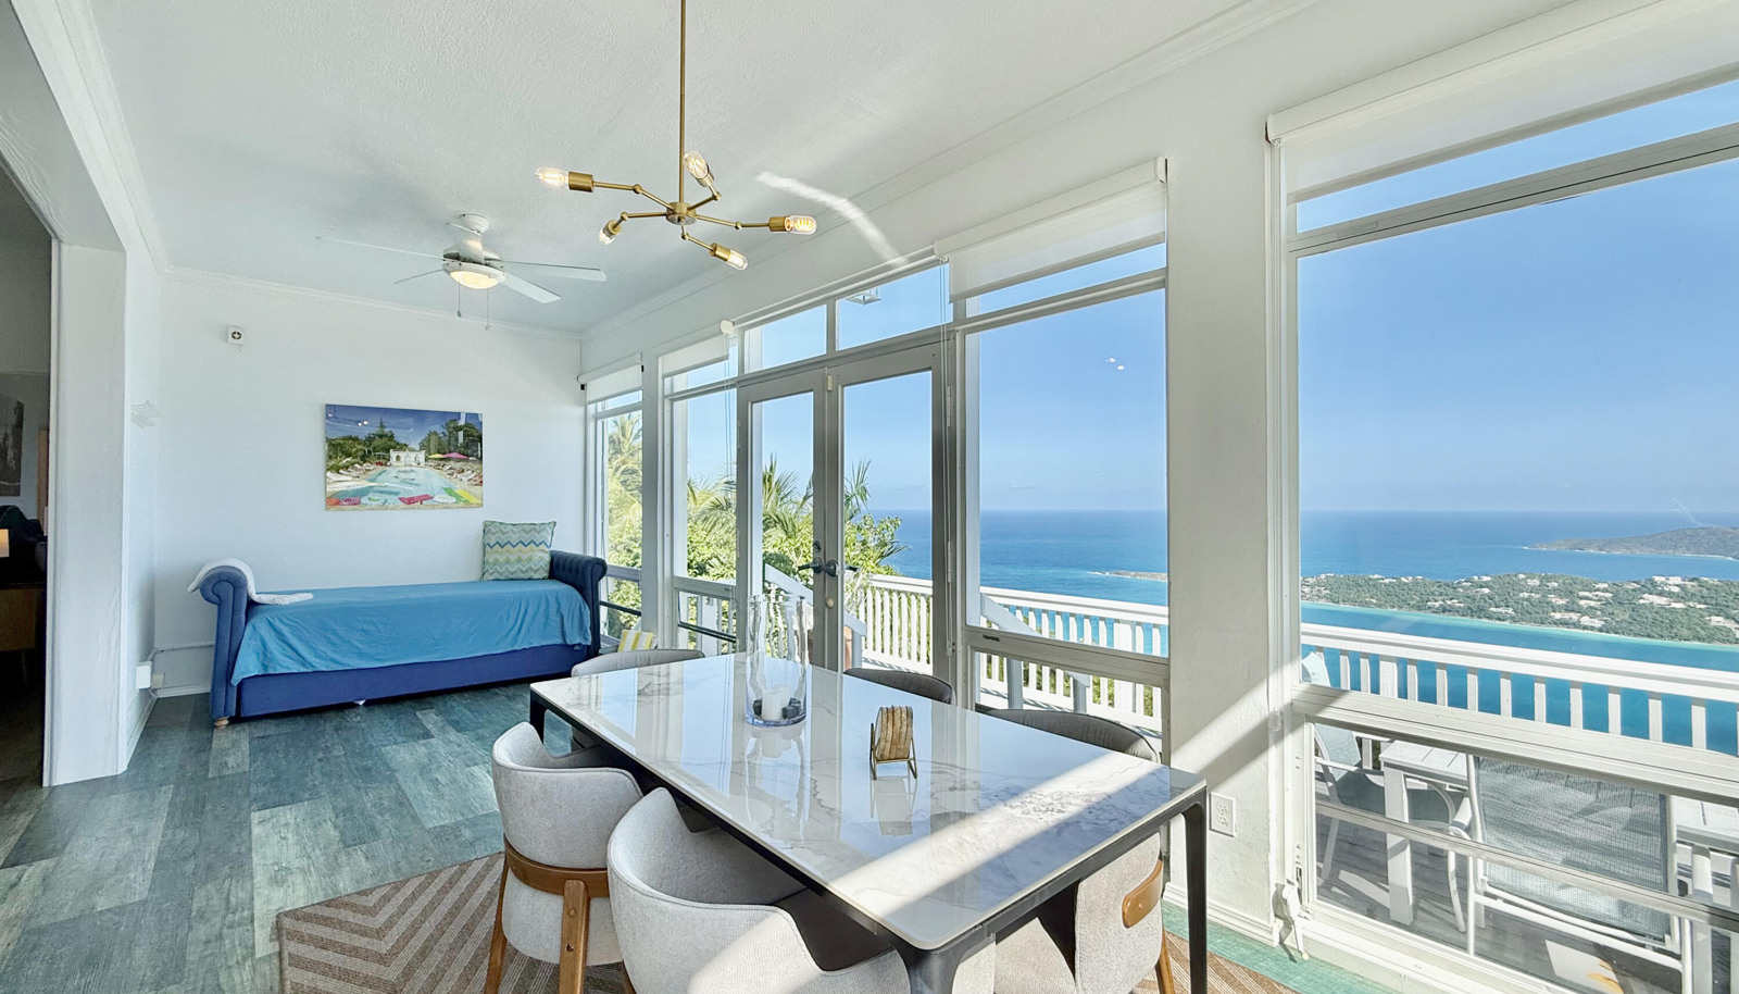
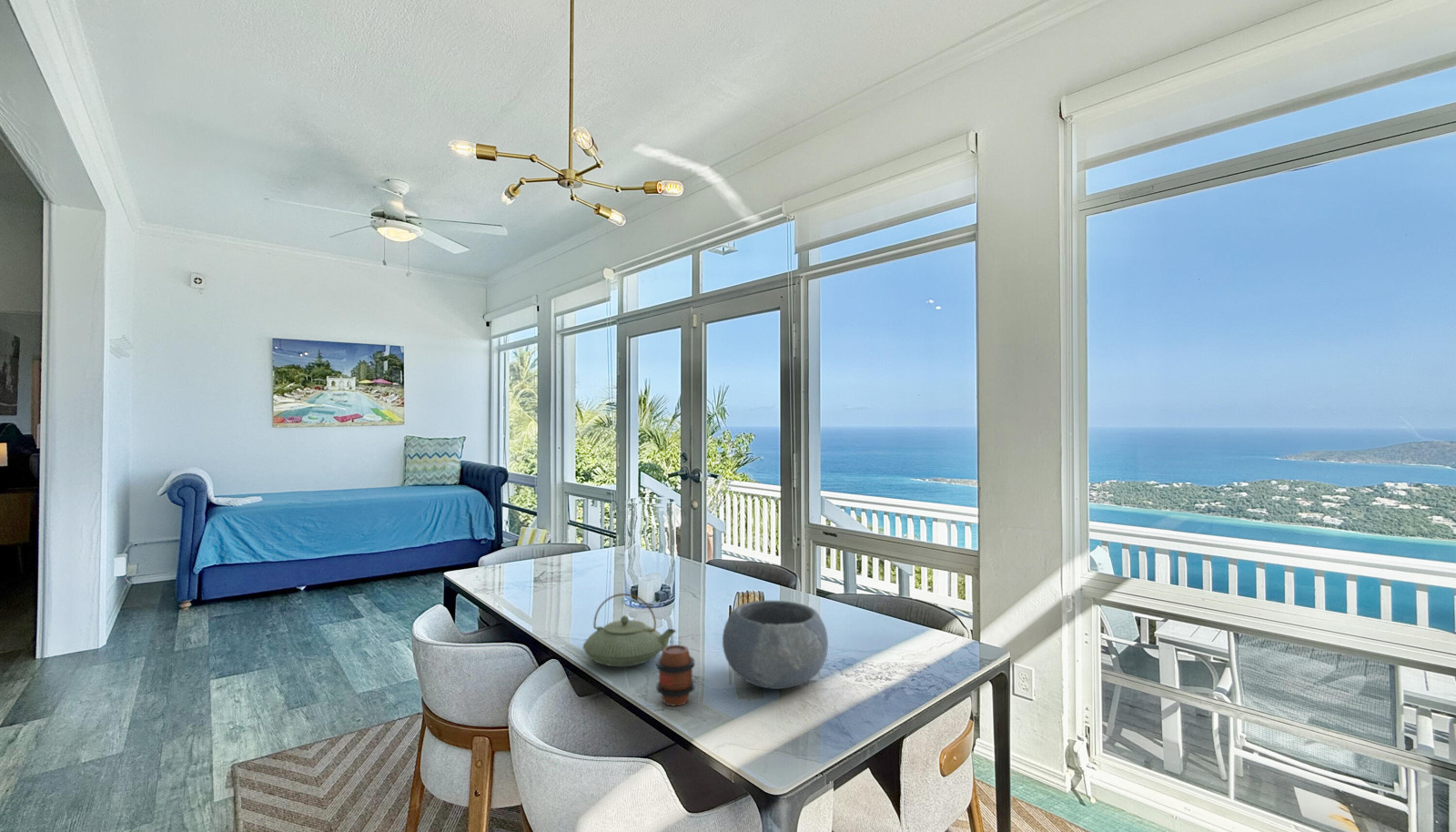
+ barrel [655,644,695,706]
+ bowl [722,600,829,690]
+ teapot [582,593,677,667]
